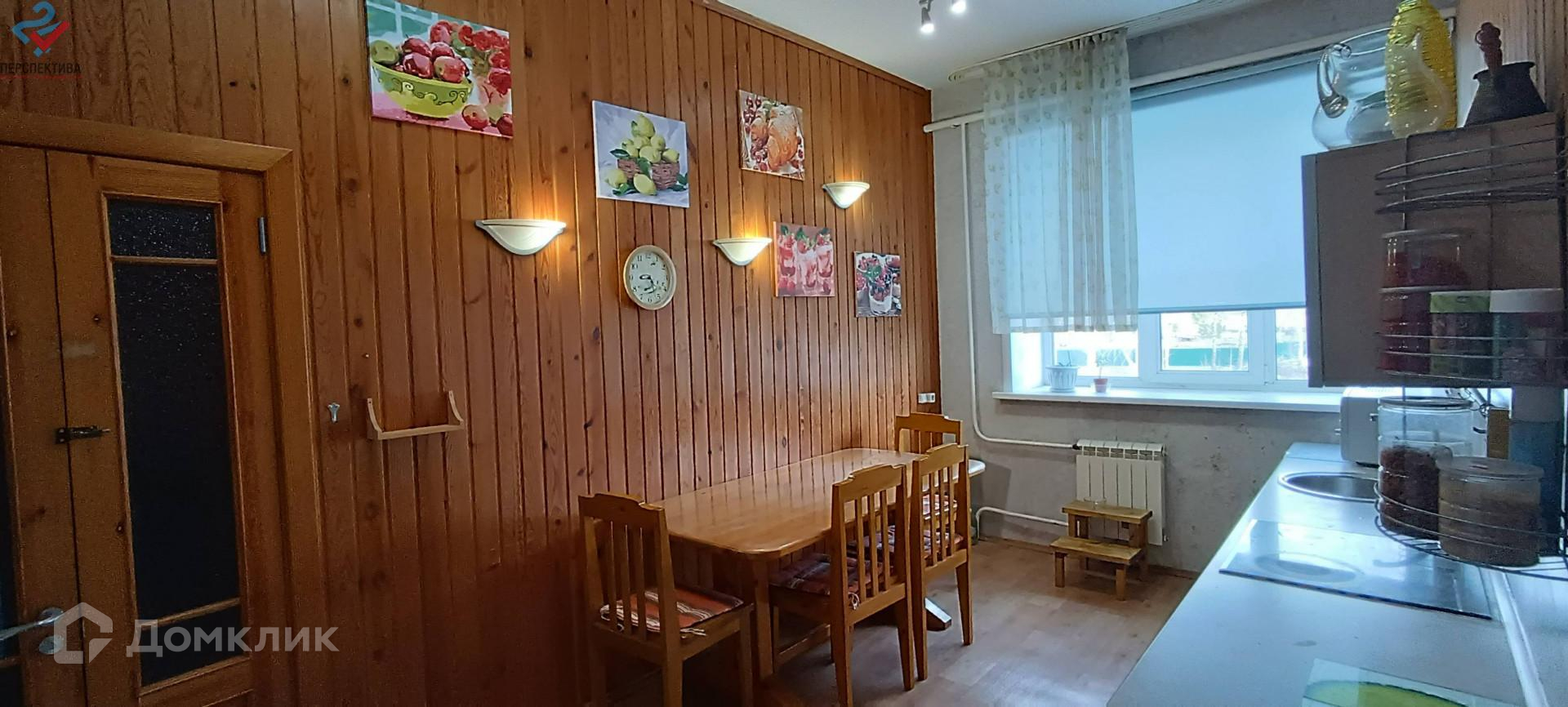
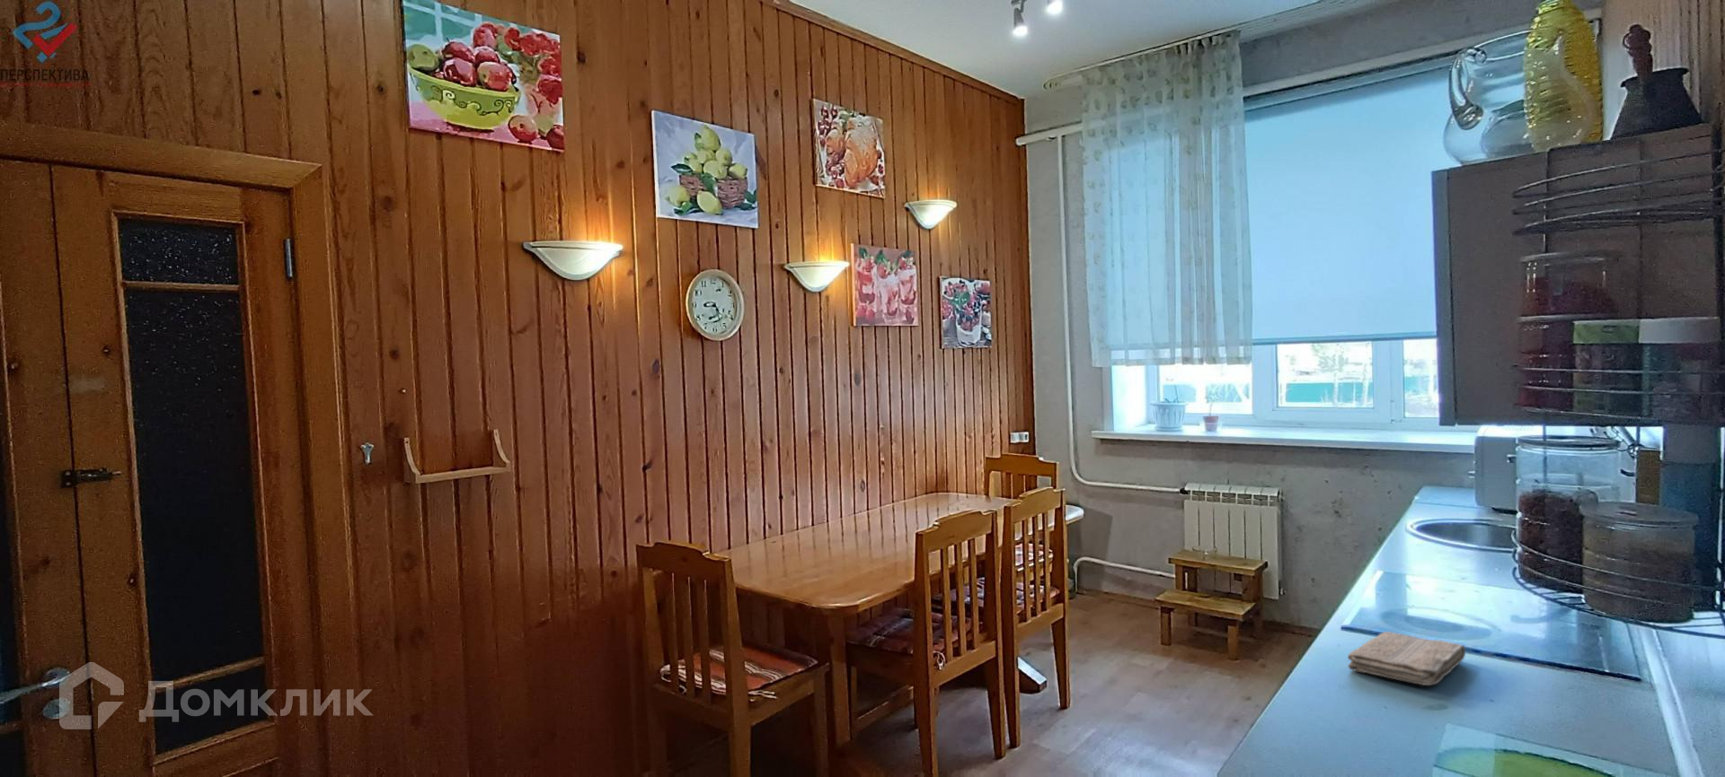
+ washcloth [1347,631,1466,687]
